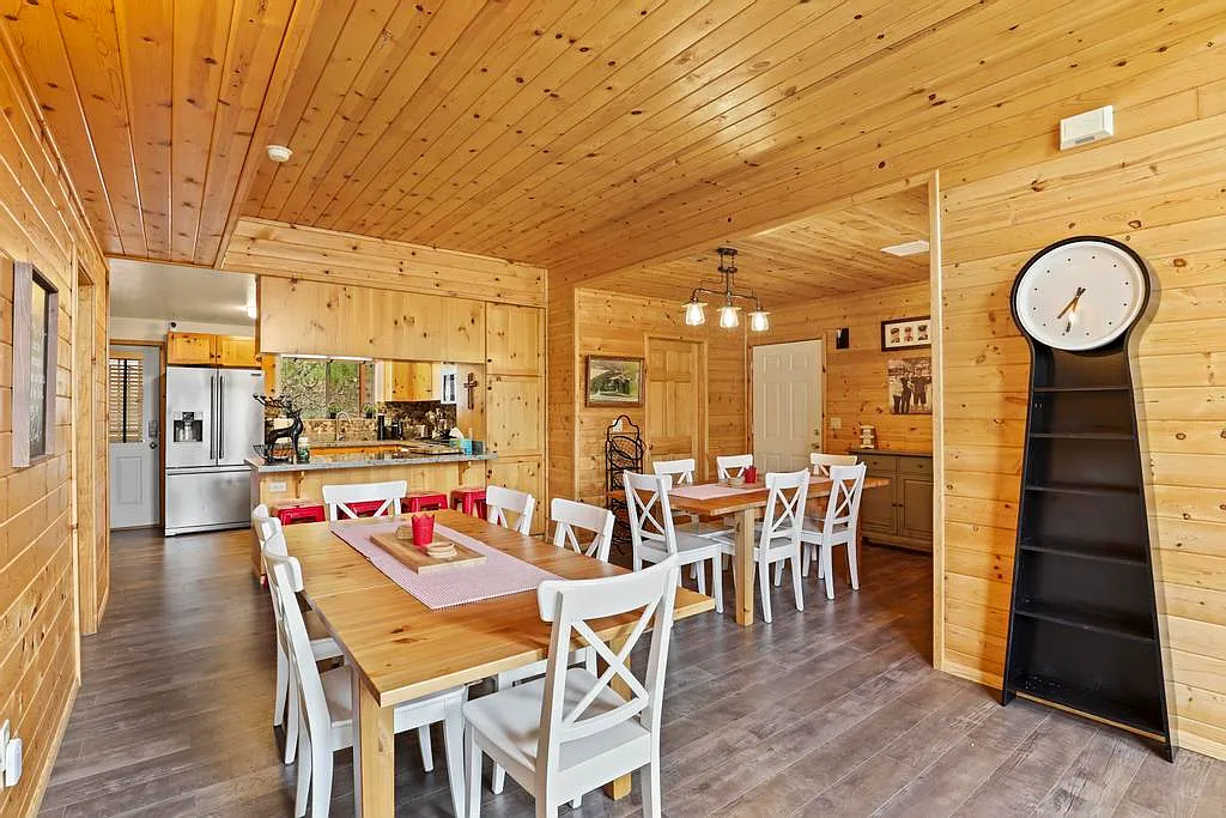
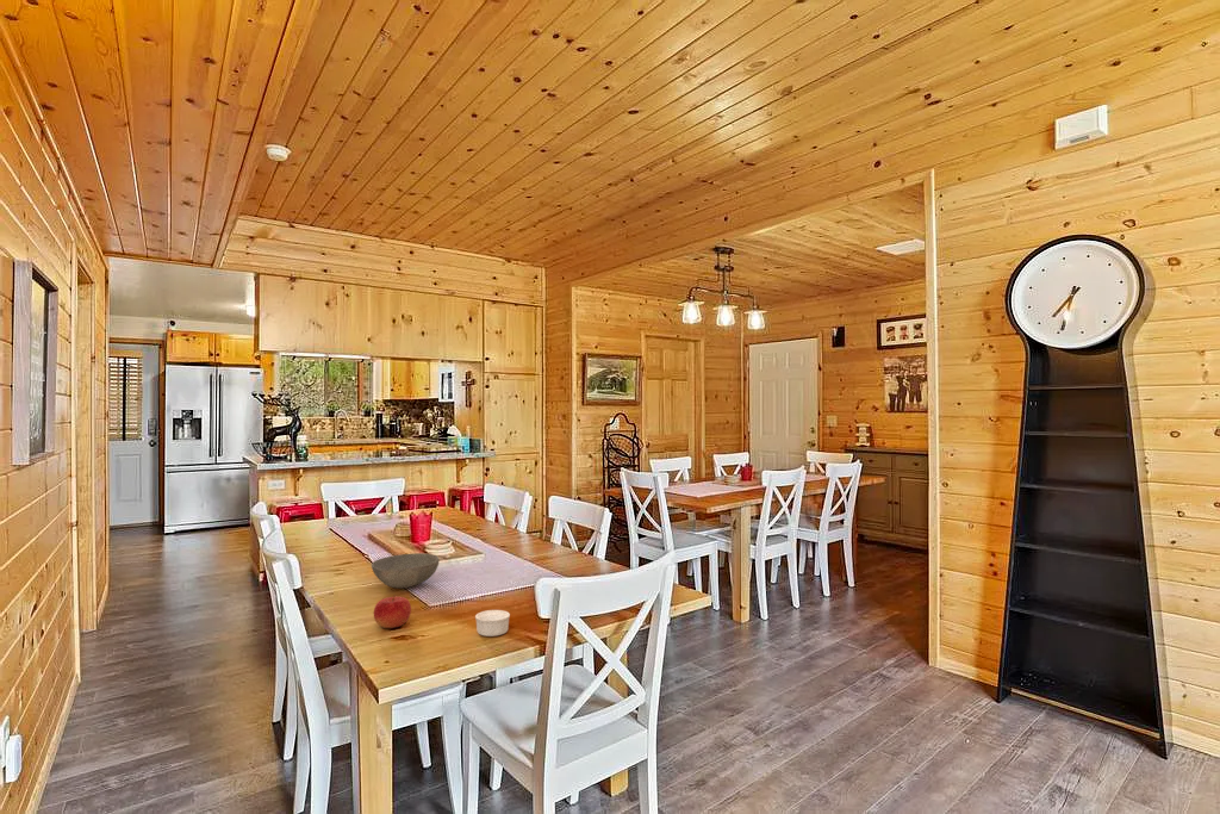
+ fruit [373,594,412,629]
+ ramekin [474,609,511,638]
+ bowl [371,552,441,589]
